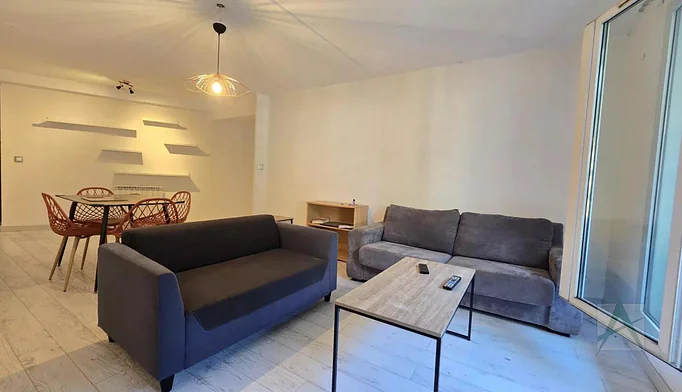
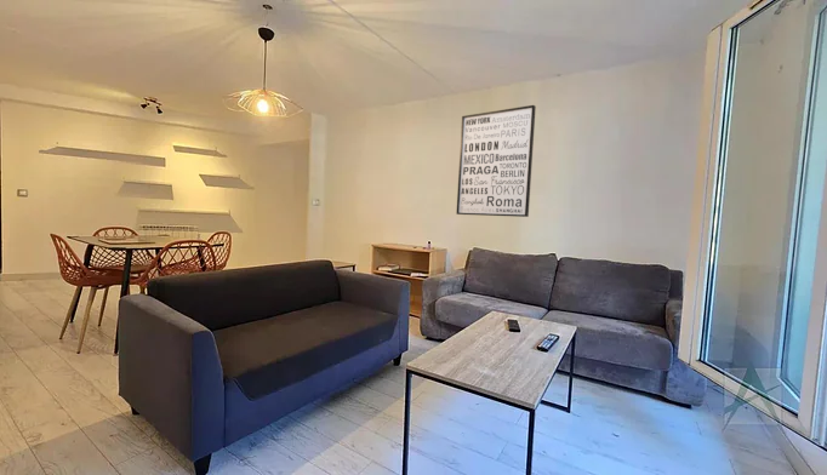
+ wall art [455,104,537,218]
